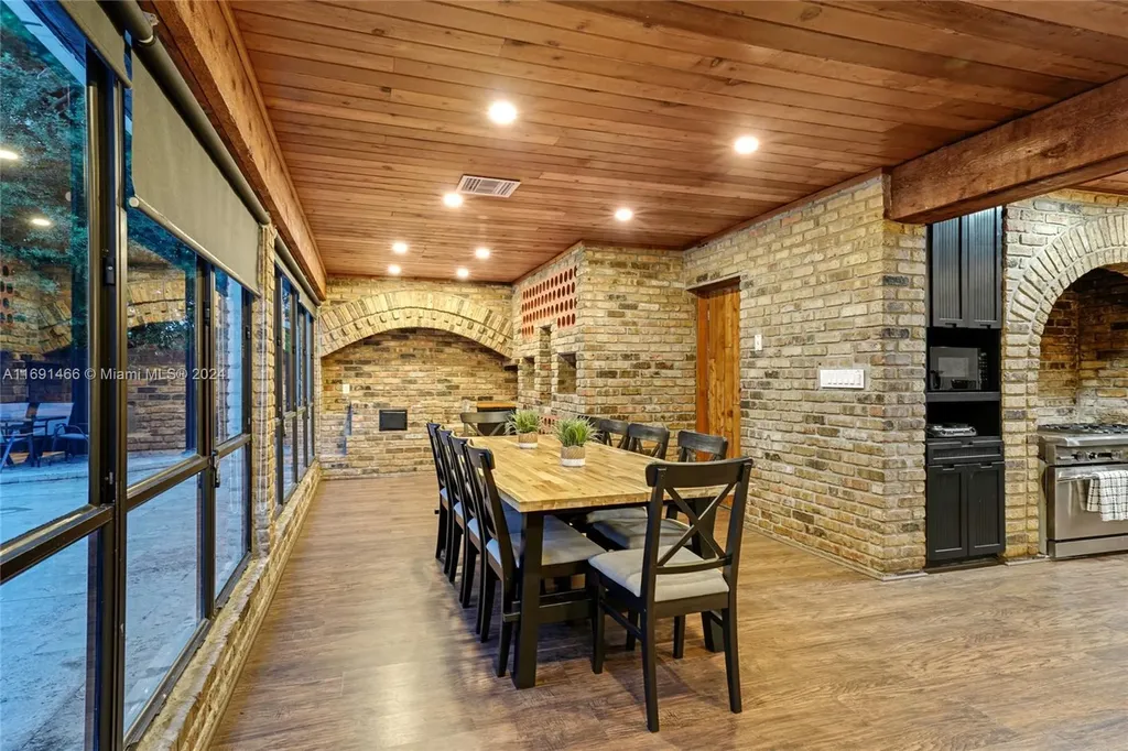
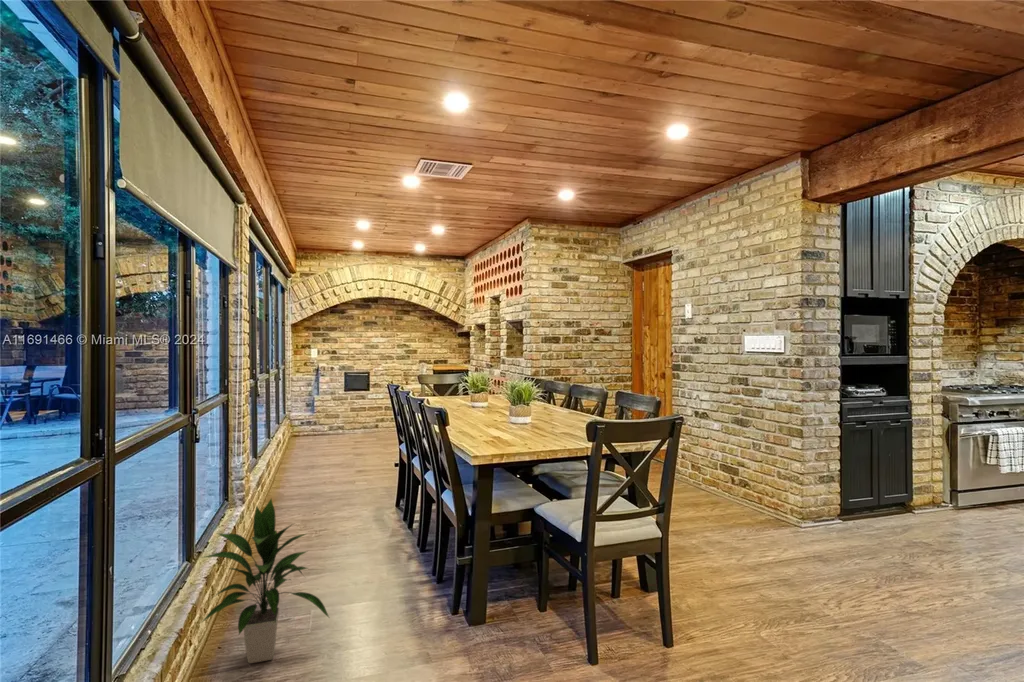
+ indoor plant [198,497,330,664]
